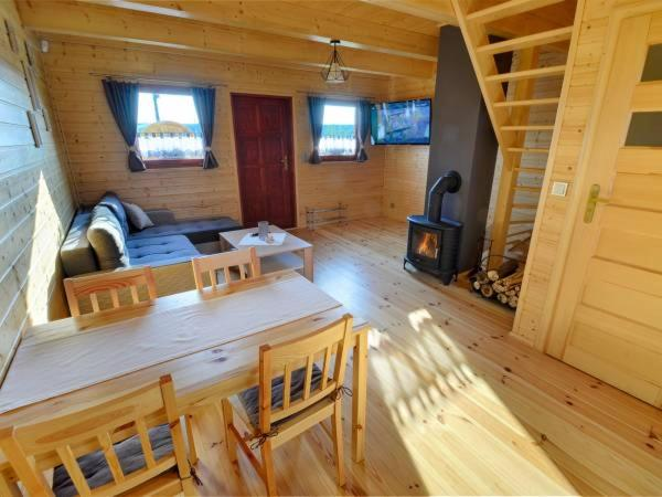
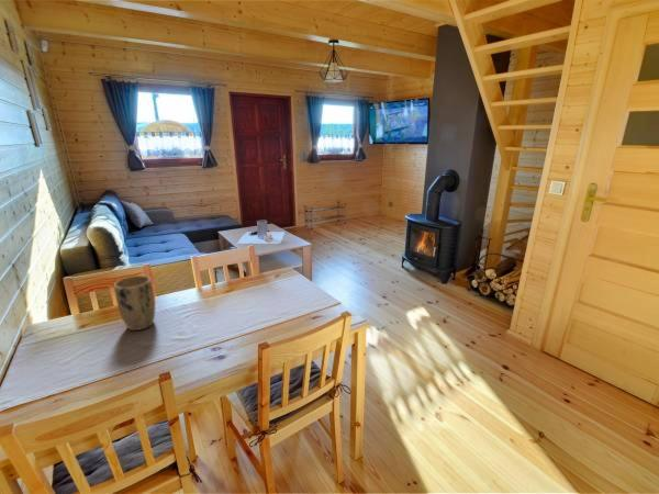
+ plant pot [113,274,156,332]
